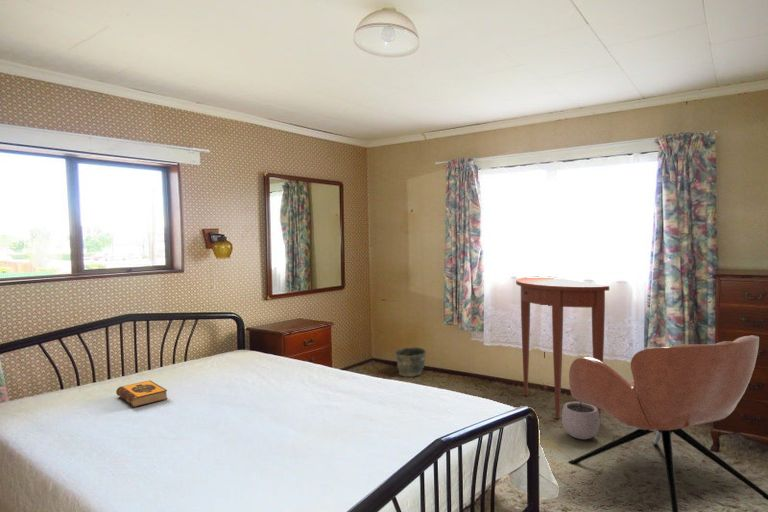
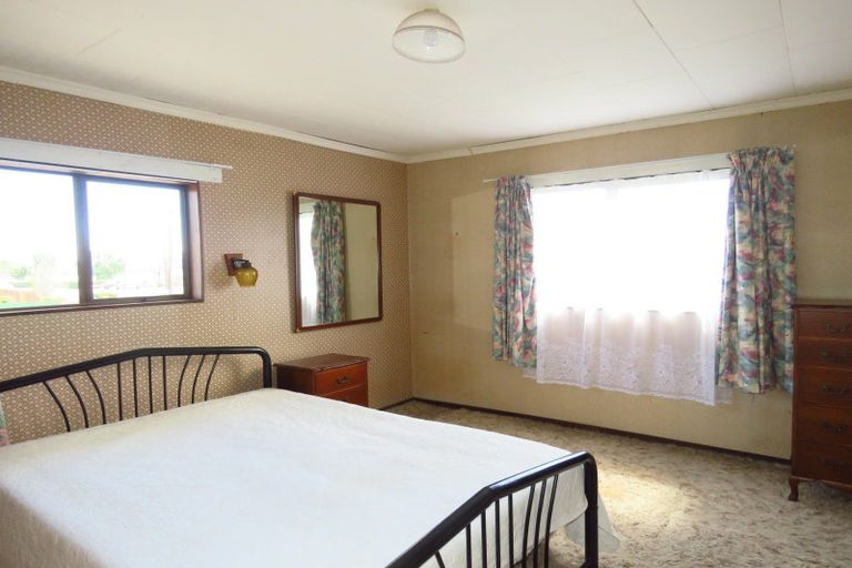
- armchair [567,335,768,512]
- bucket [394,346,427,378]
- hardback book [115,379,168,408]
- console table [515,276,610,420]
- plant pot [561,401,601,440]
